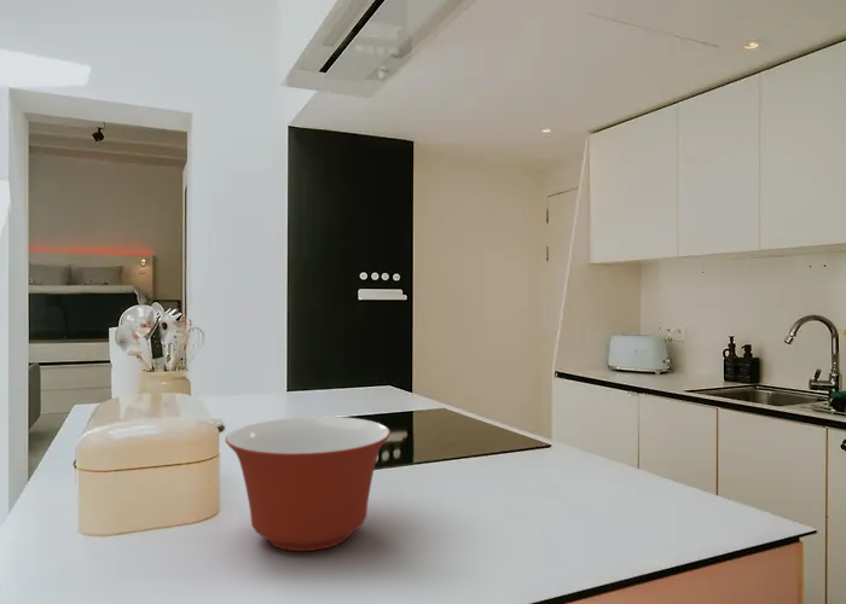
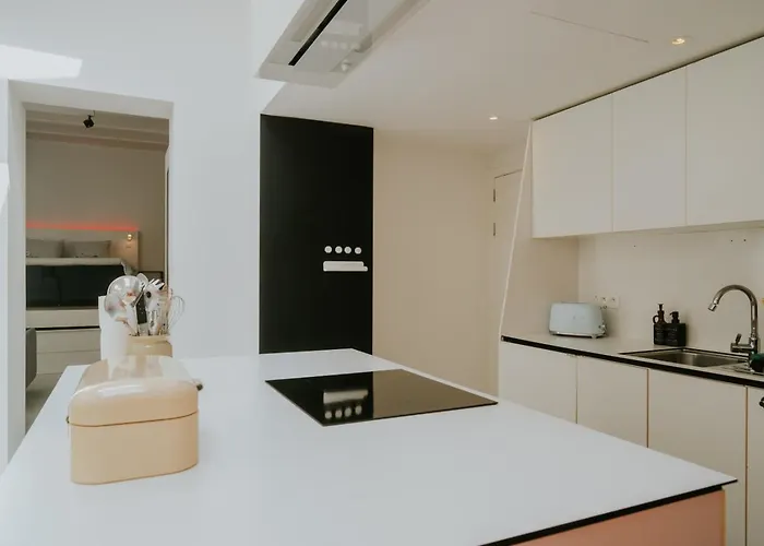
- mixing bowl [225,416,392,552]
